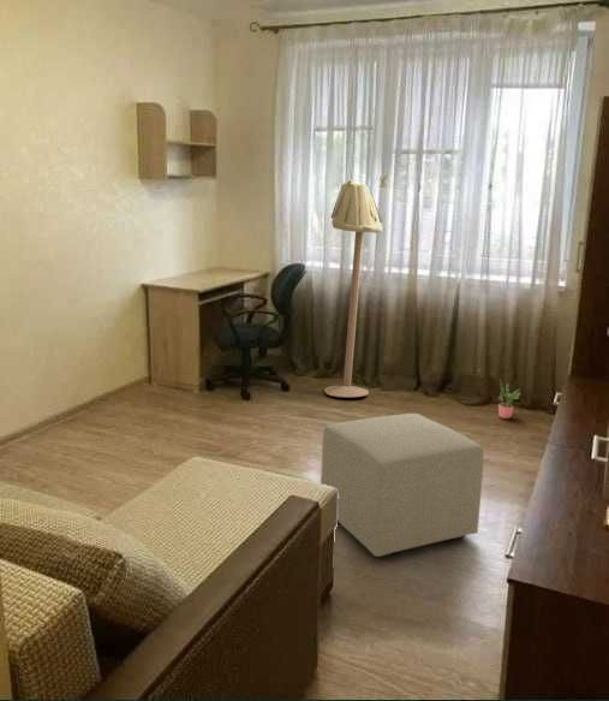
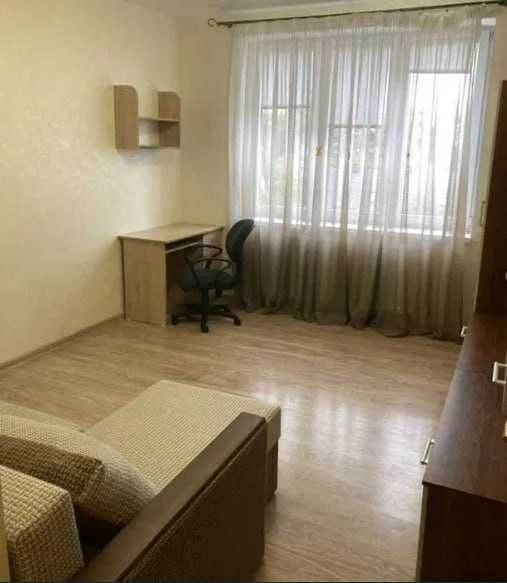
- potted plant [497,379,523,420]
- floor lamp [323,178,384,399]
- ottoman [320,412,484,558]
